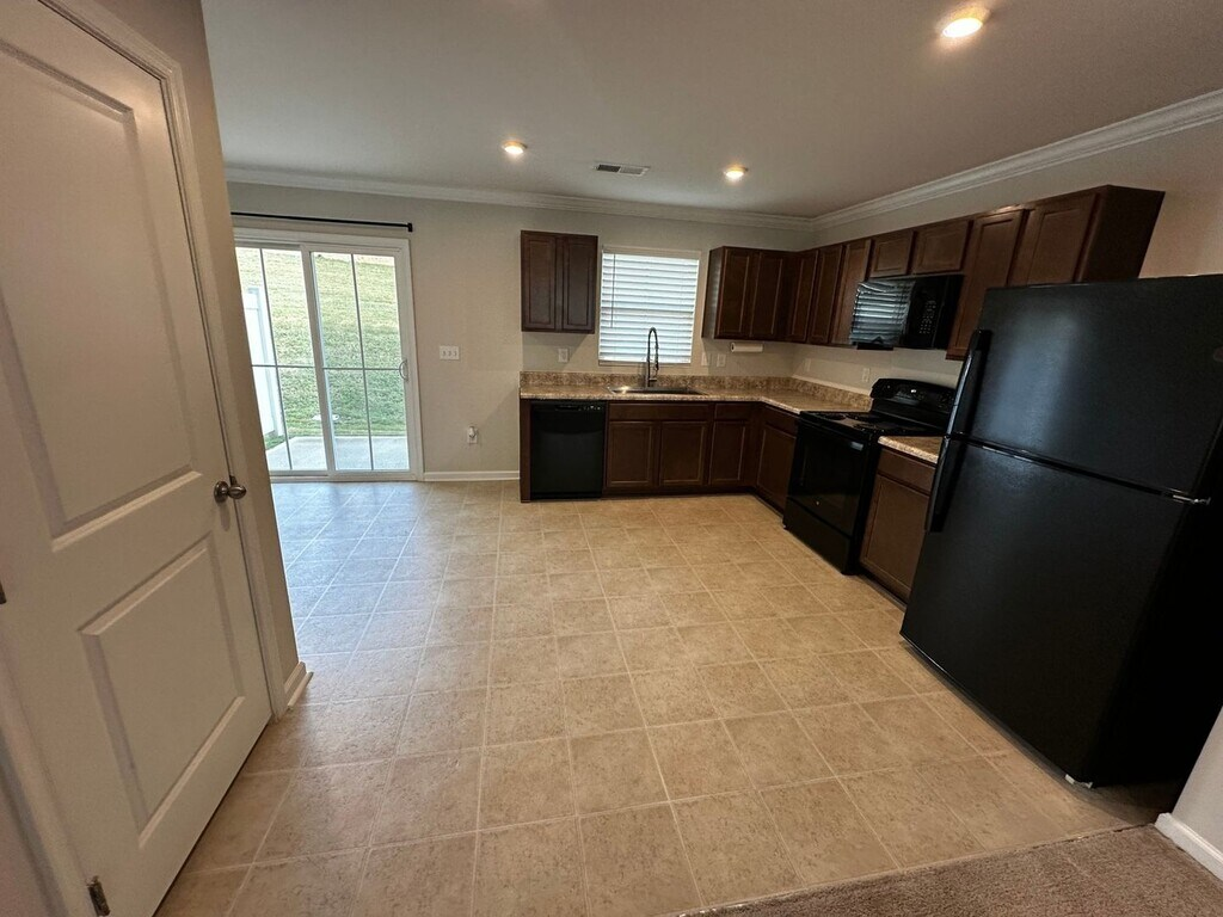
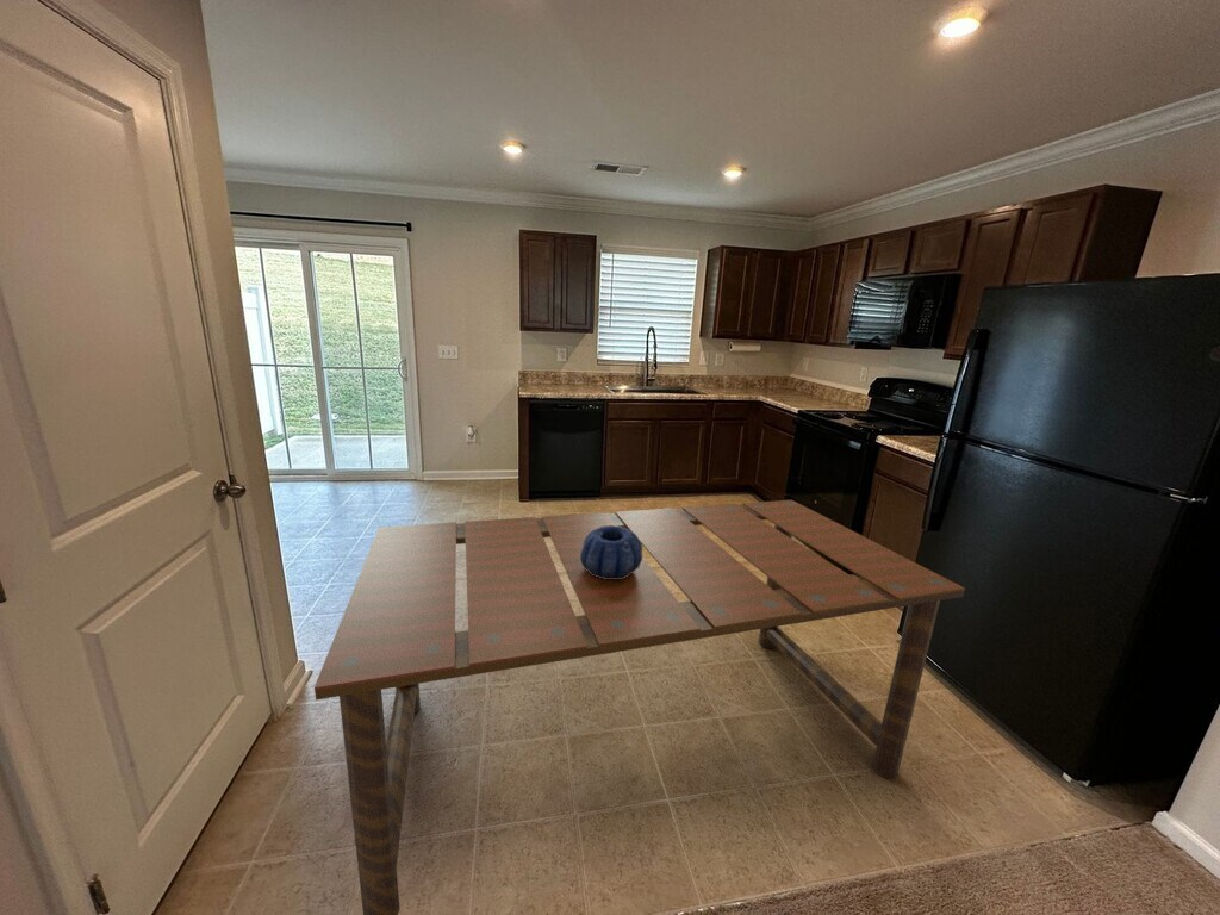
+ dining table [313,499,966,915]
+ decorative bowl [580,525,643,579]
